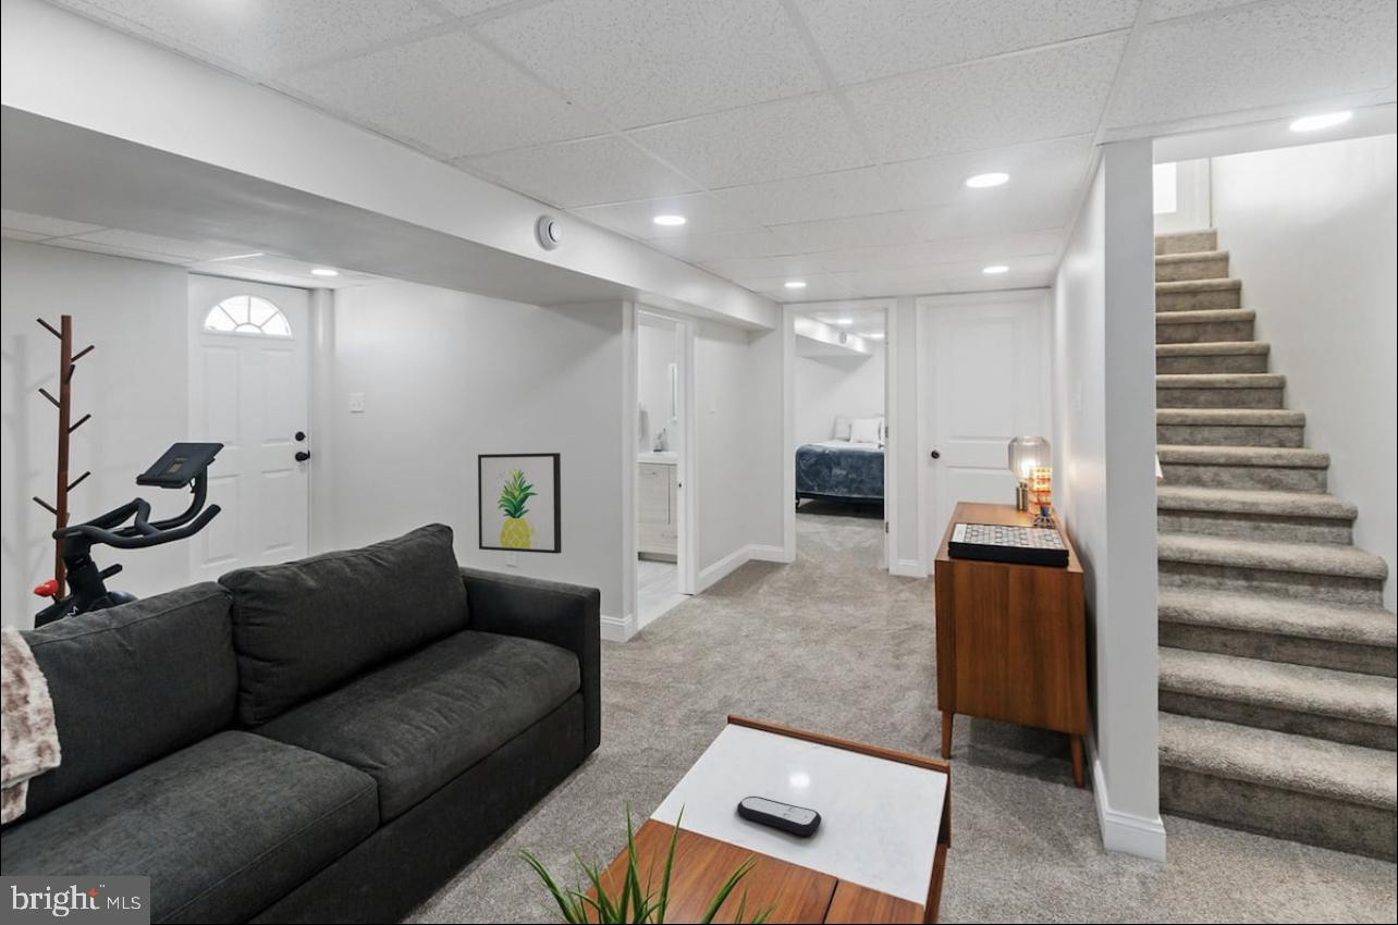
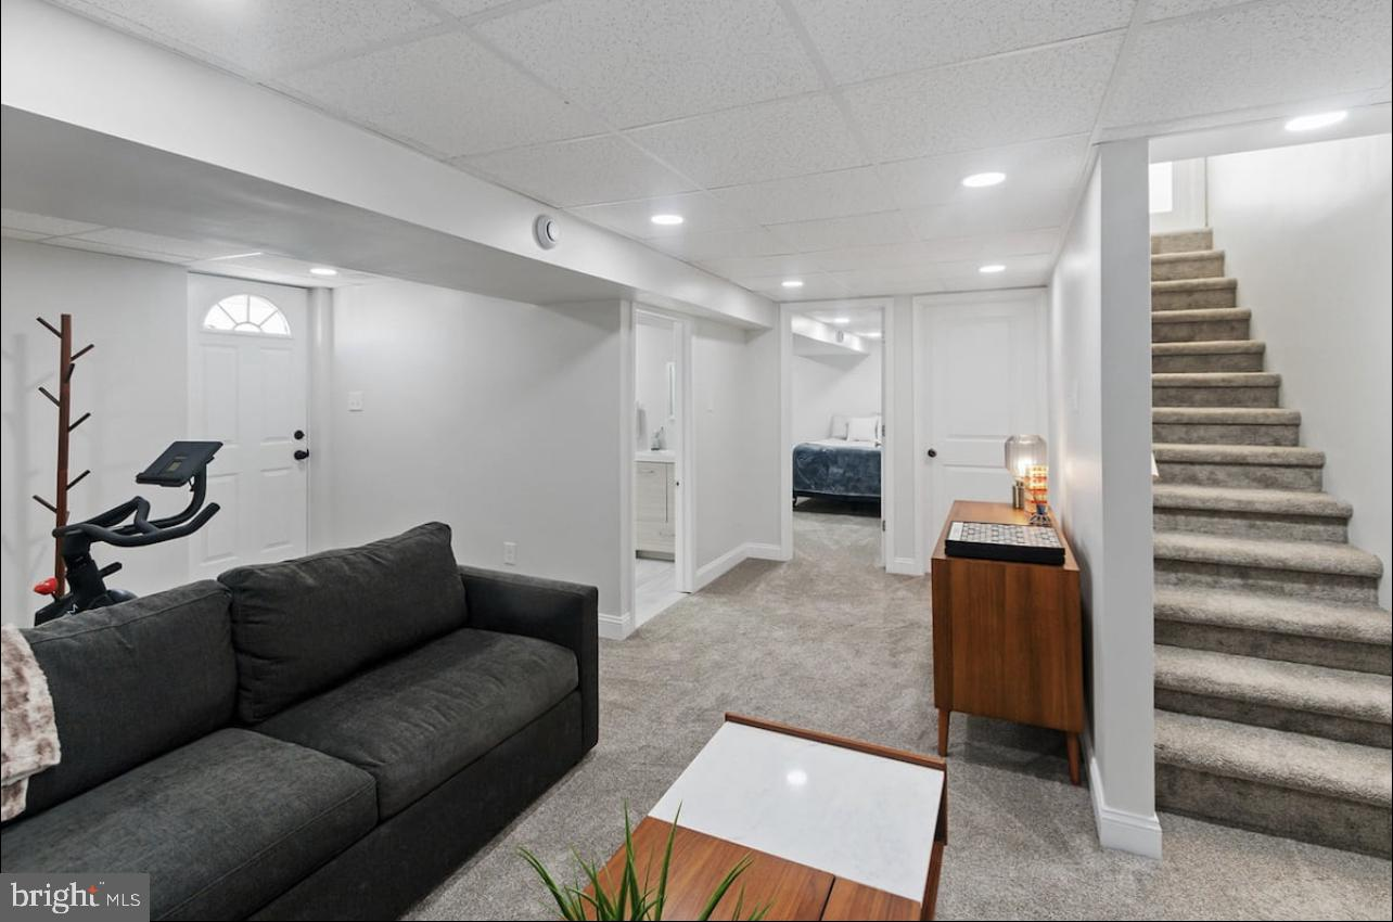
- wall art [477,452,563,555]
- remote control [736,795,822,836]
